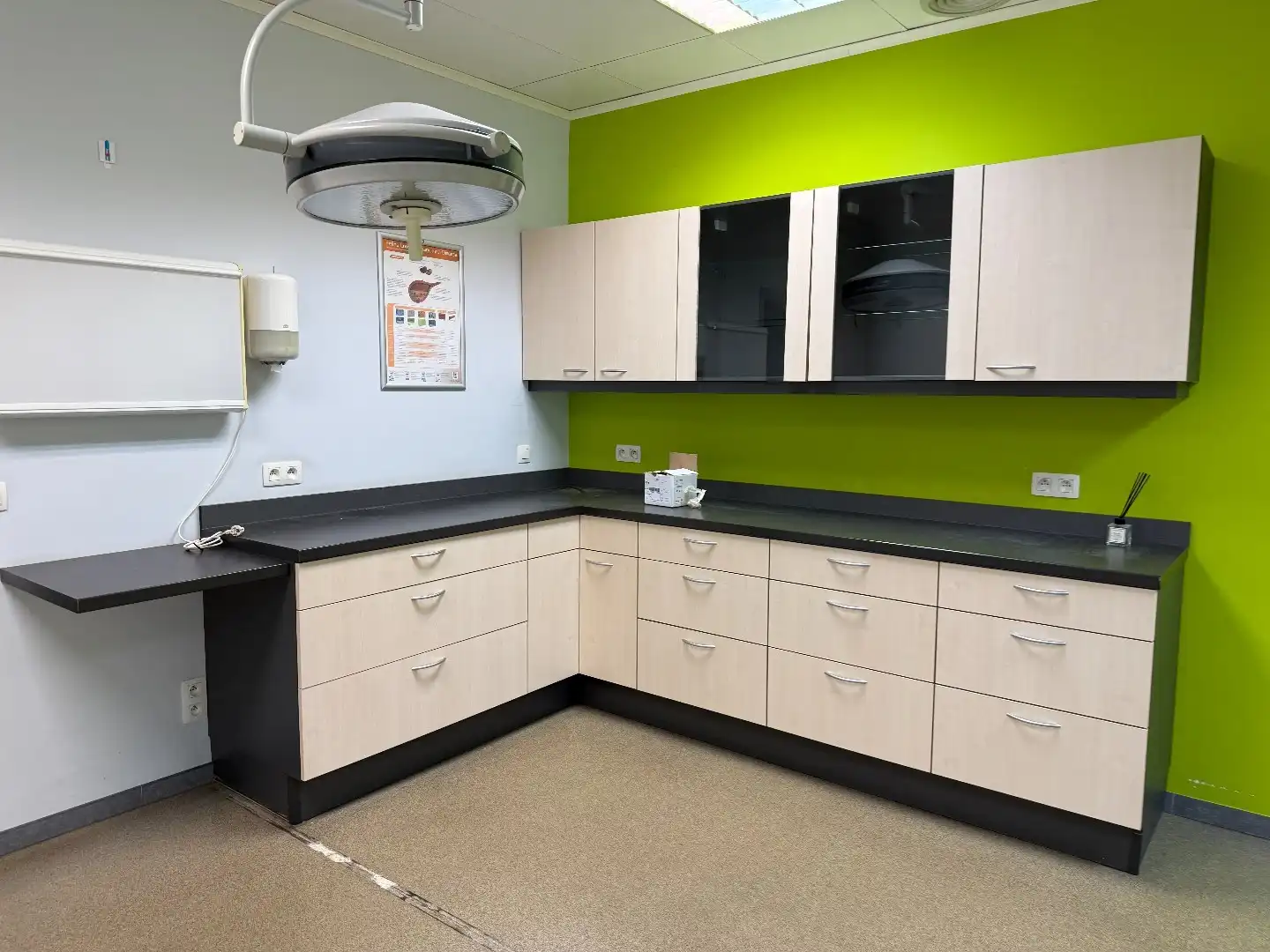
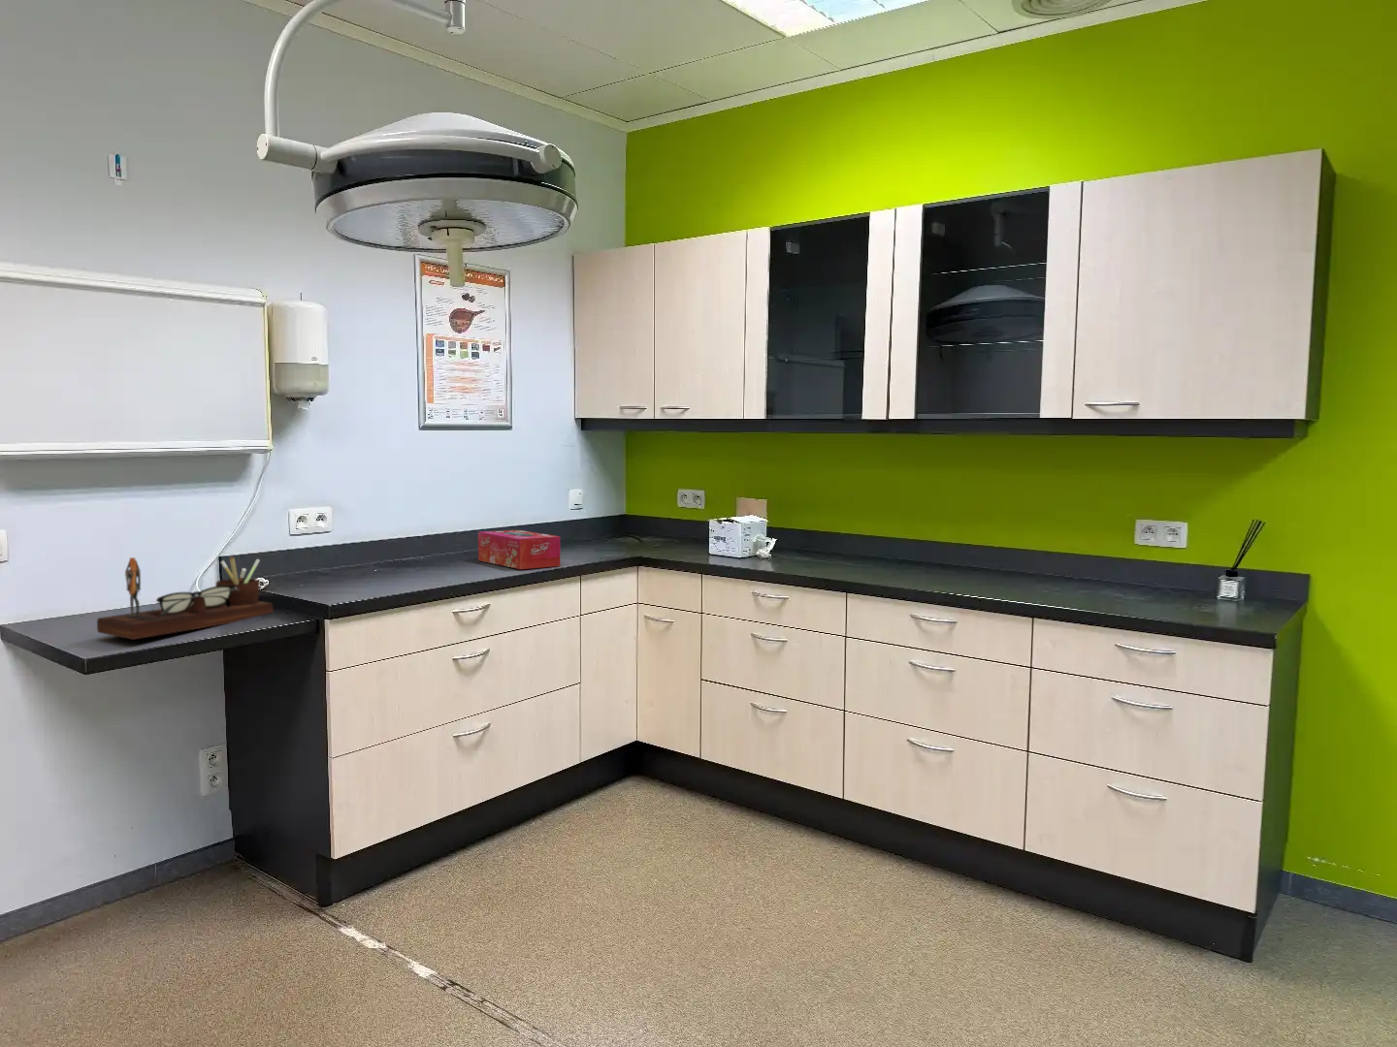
+ desk organizer [96,555,274,641]
+ tissue box [477,529,561,570]
